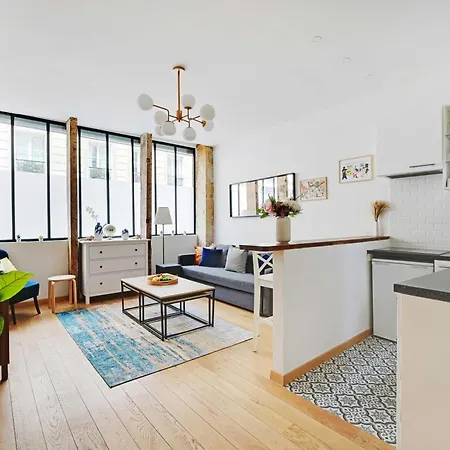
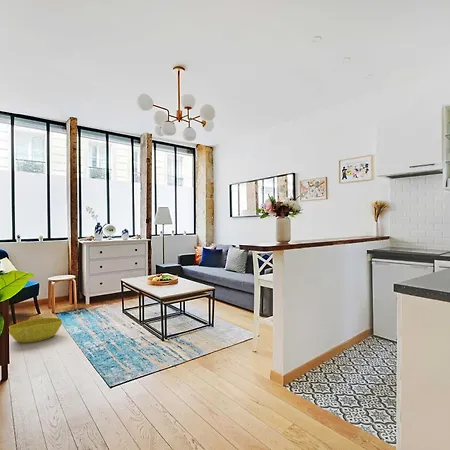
+ basket [8,315,63,344]
